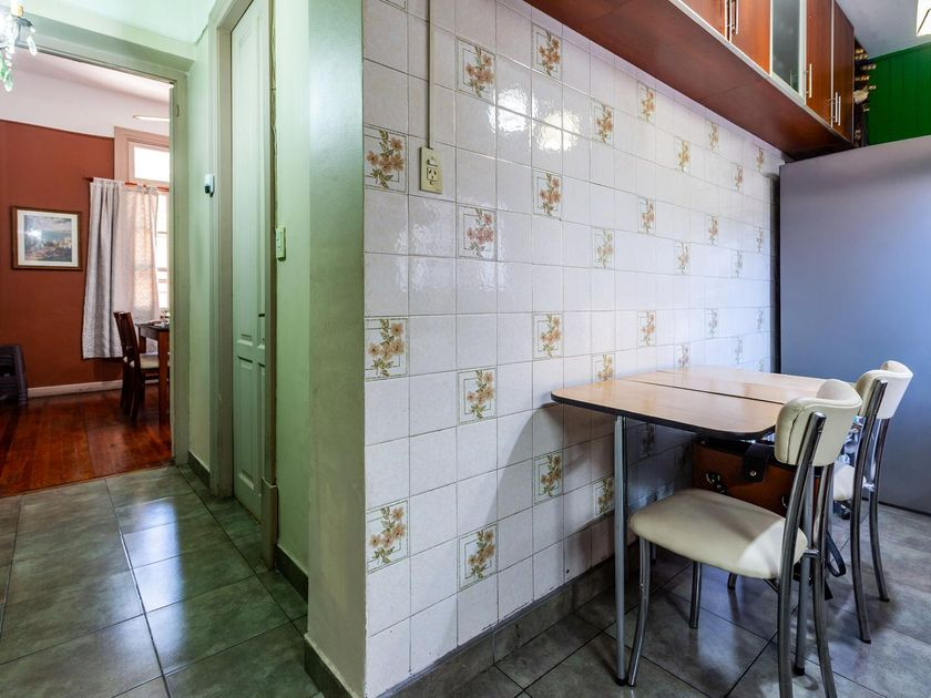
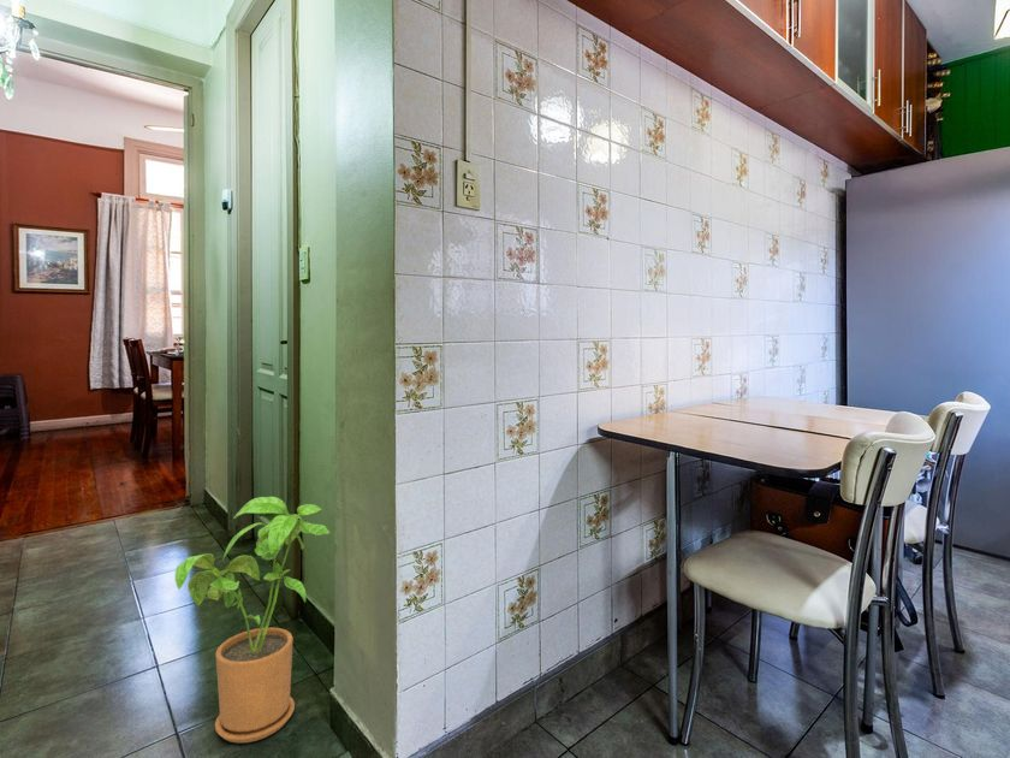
+ house plant [174,496,331,744]
